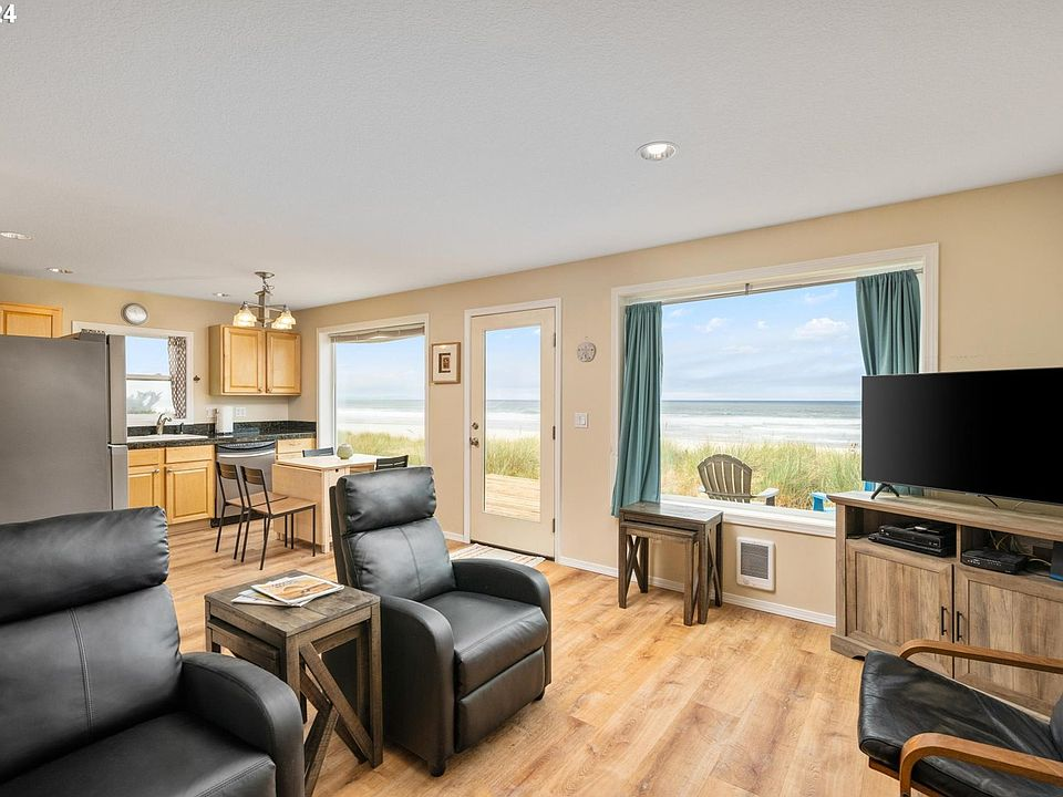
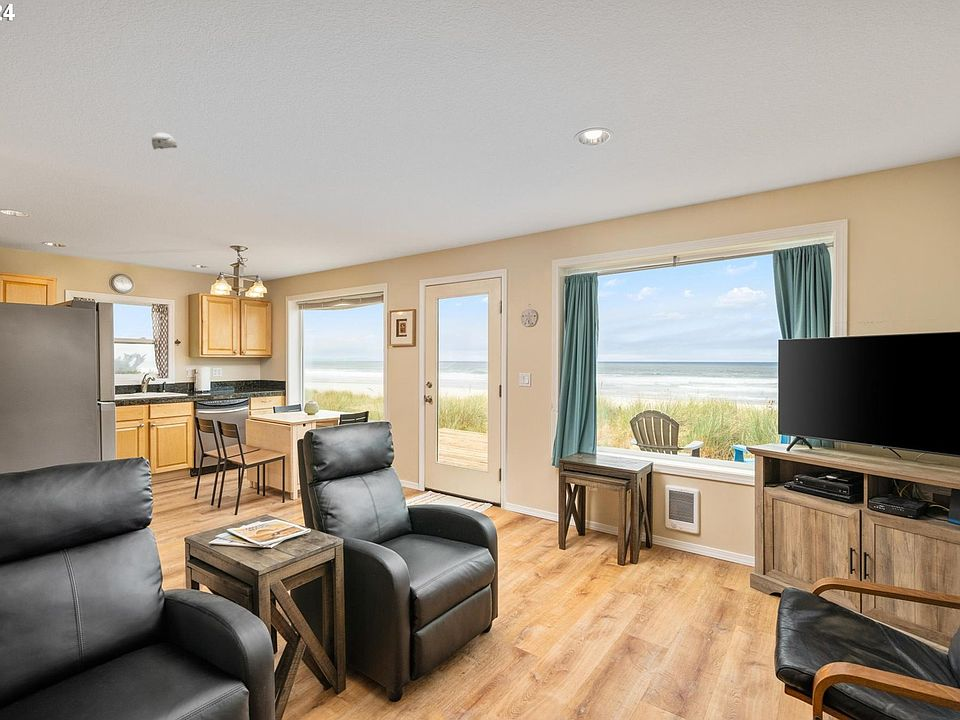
+ smoke detector [151,132,178,150]
